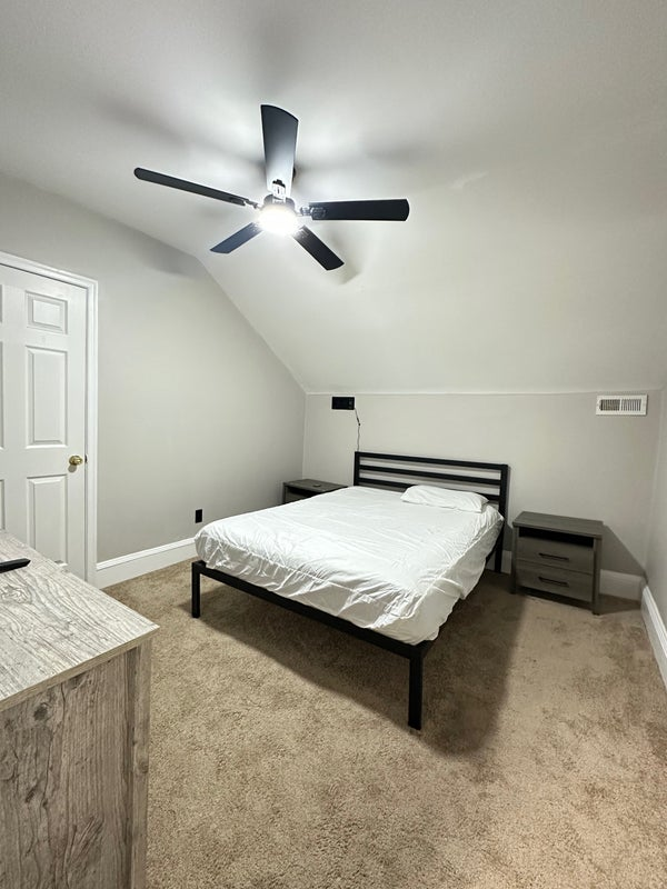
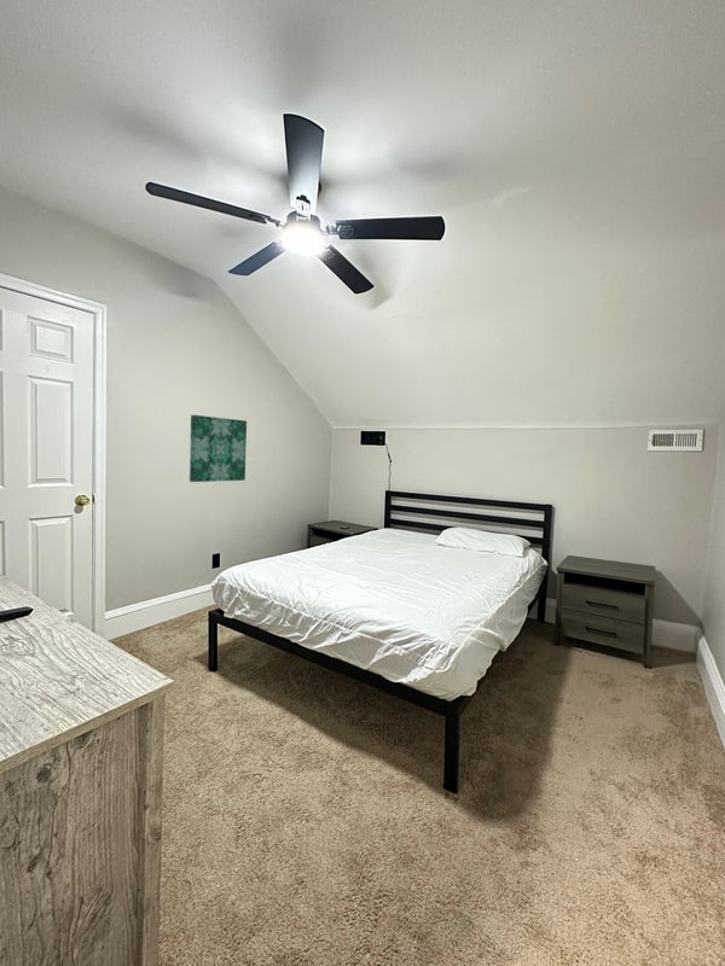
+ wall art [188,414,248,483]
